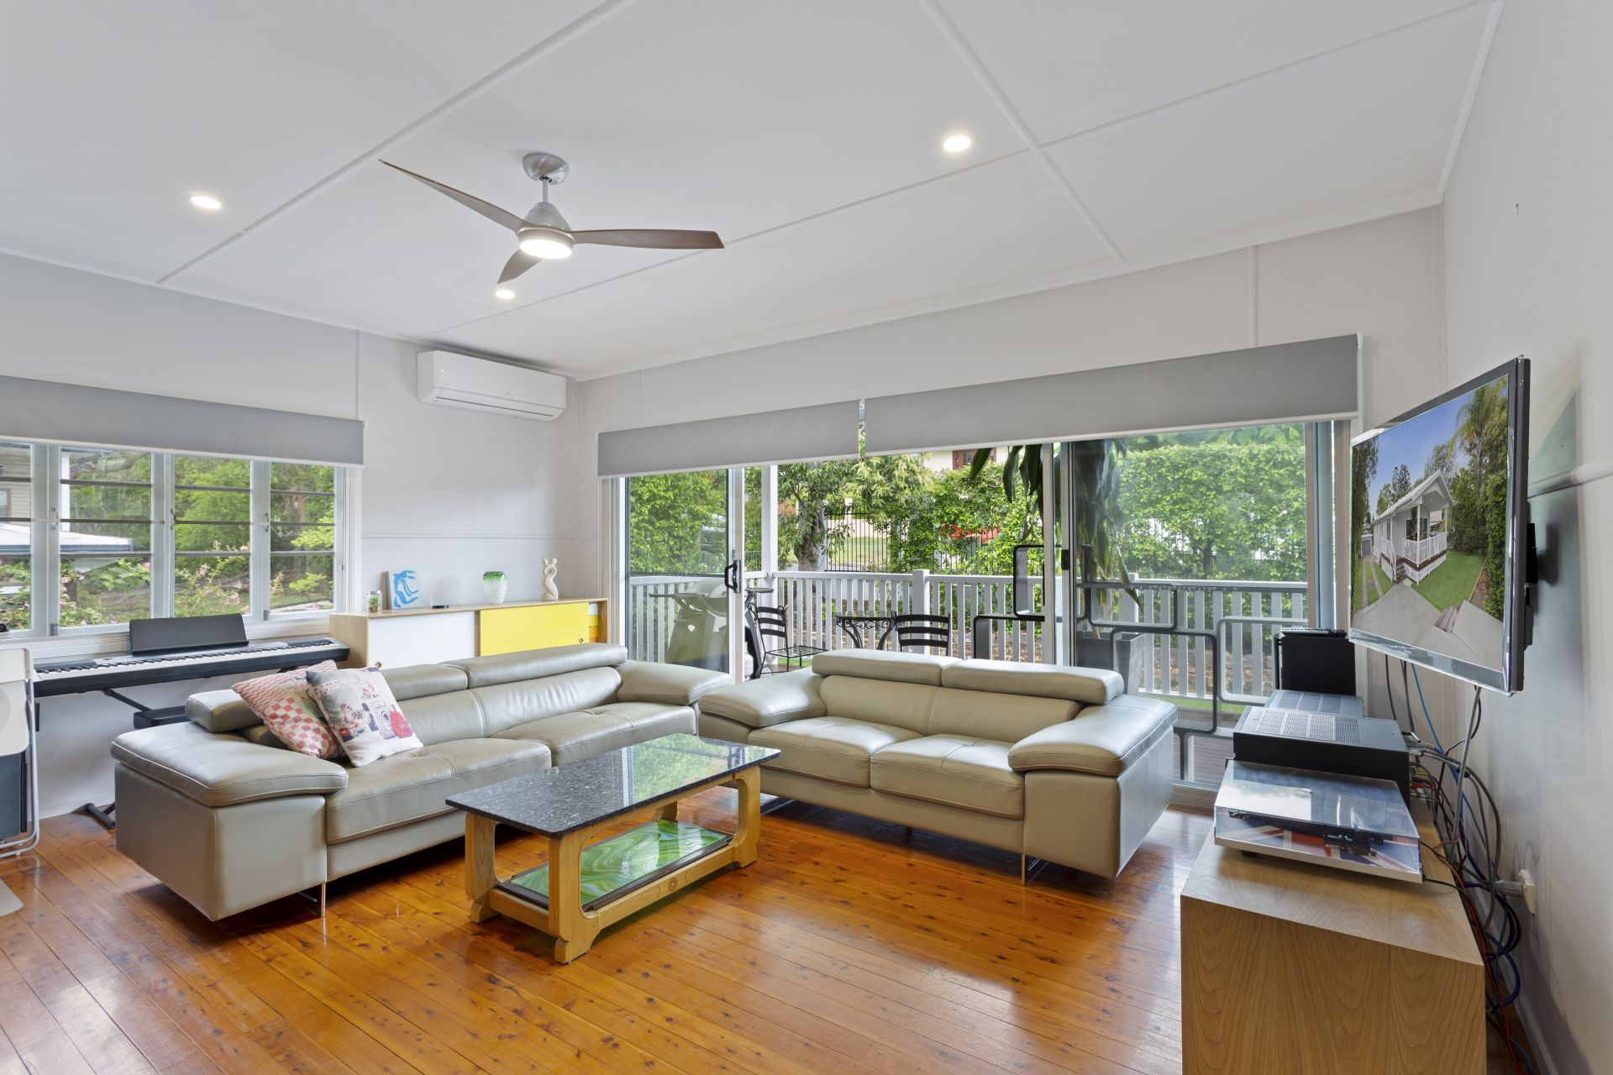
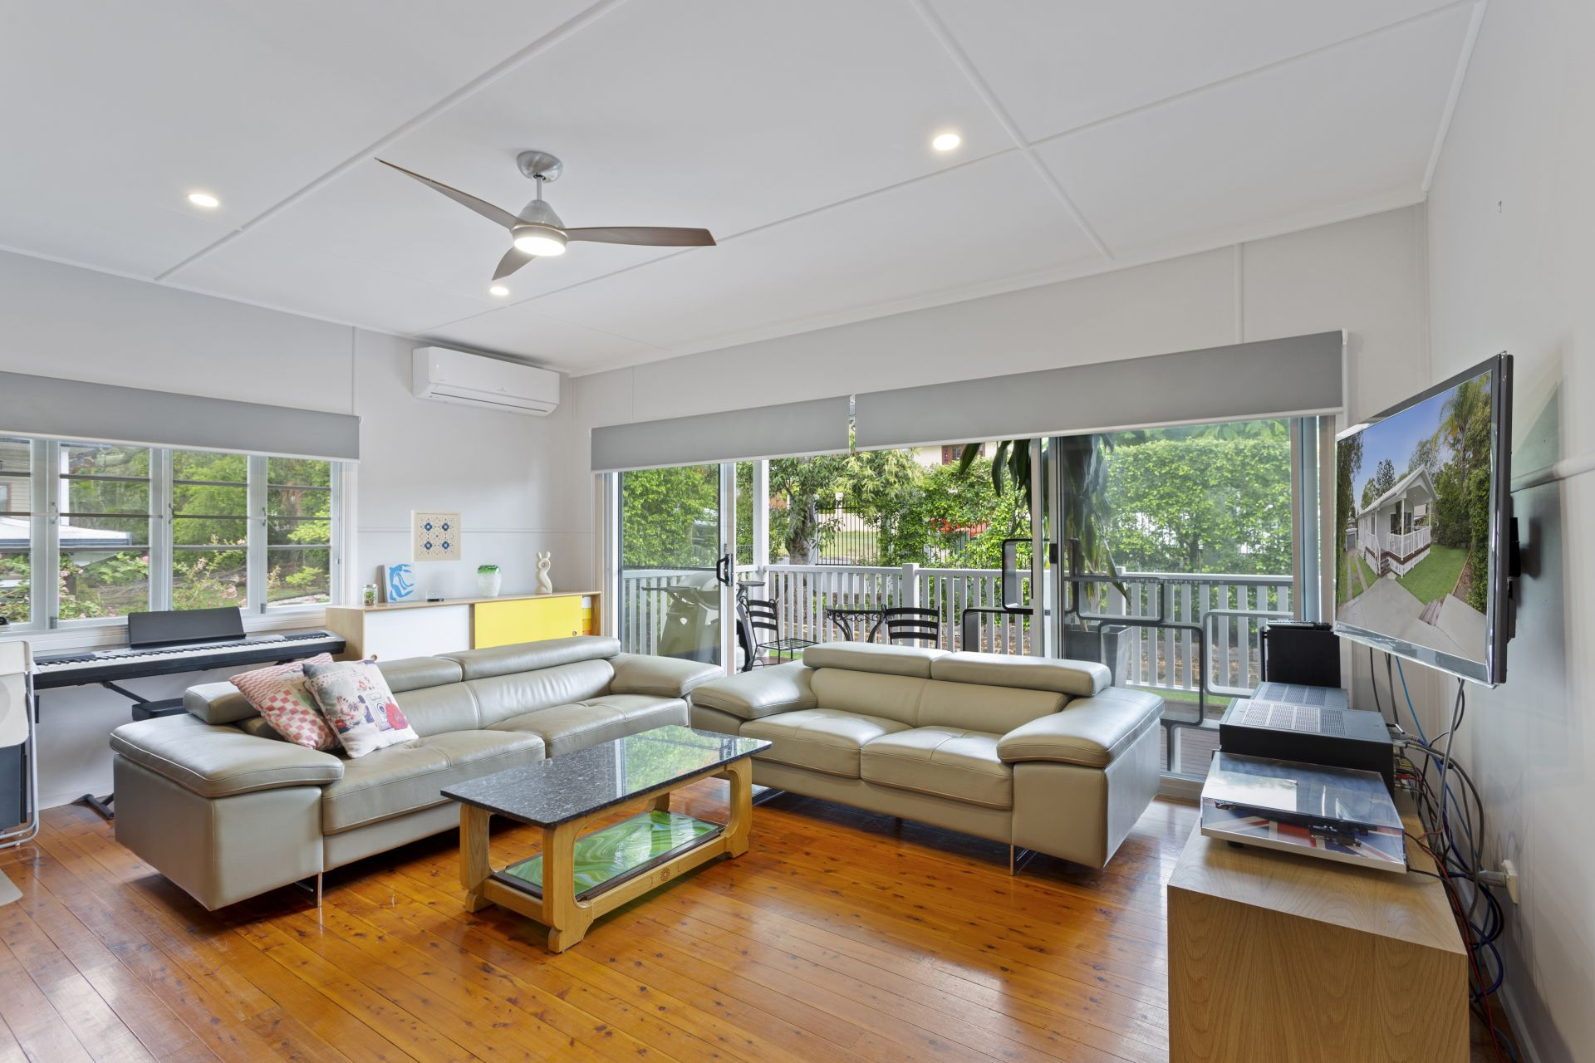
+ wall art [411,509,462,562]
